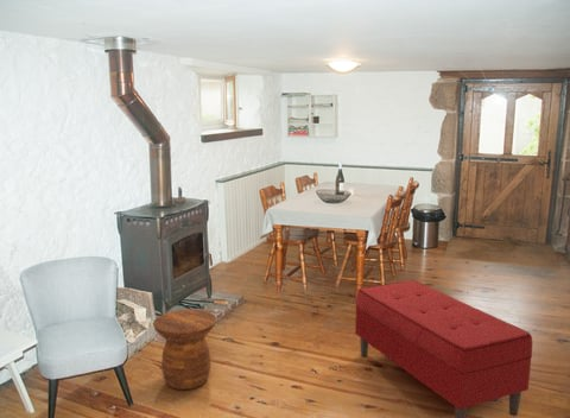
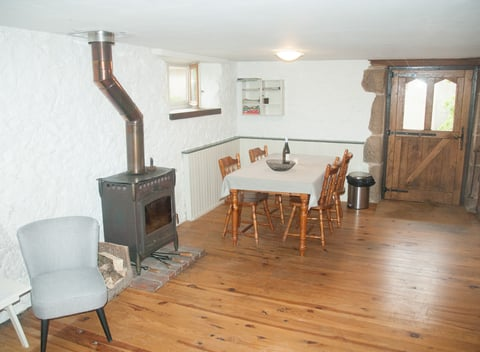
- bench [354,279,533,418]
- side table [152,308,217,391]
